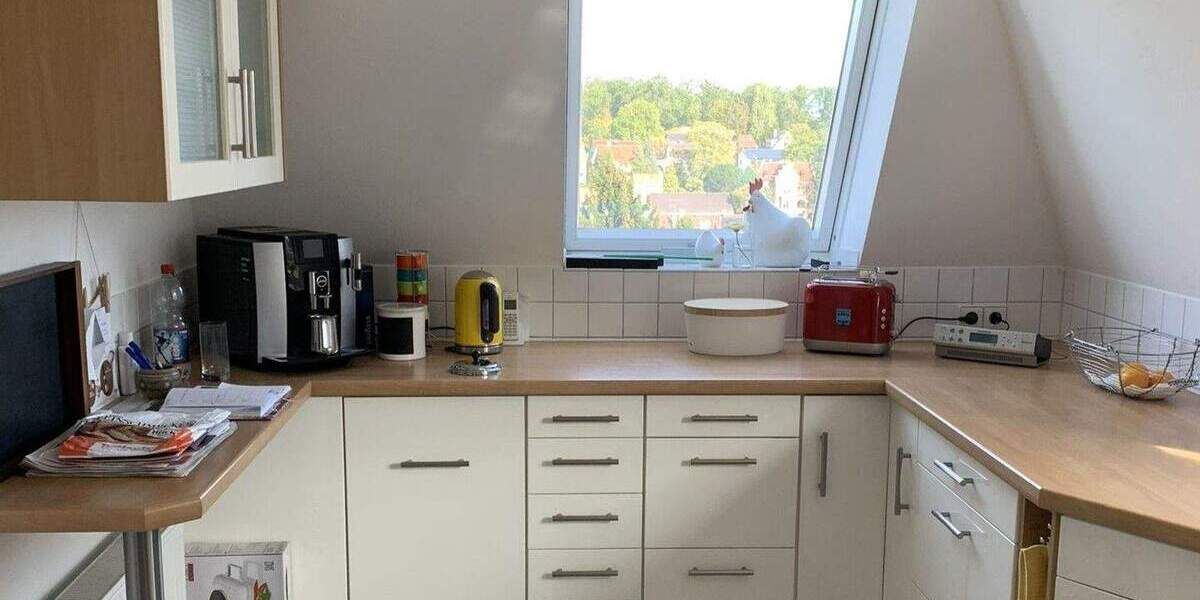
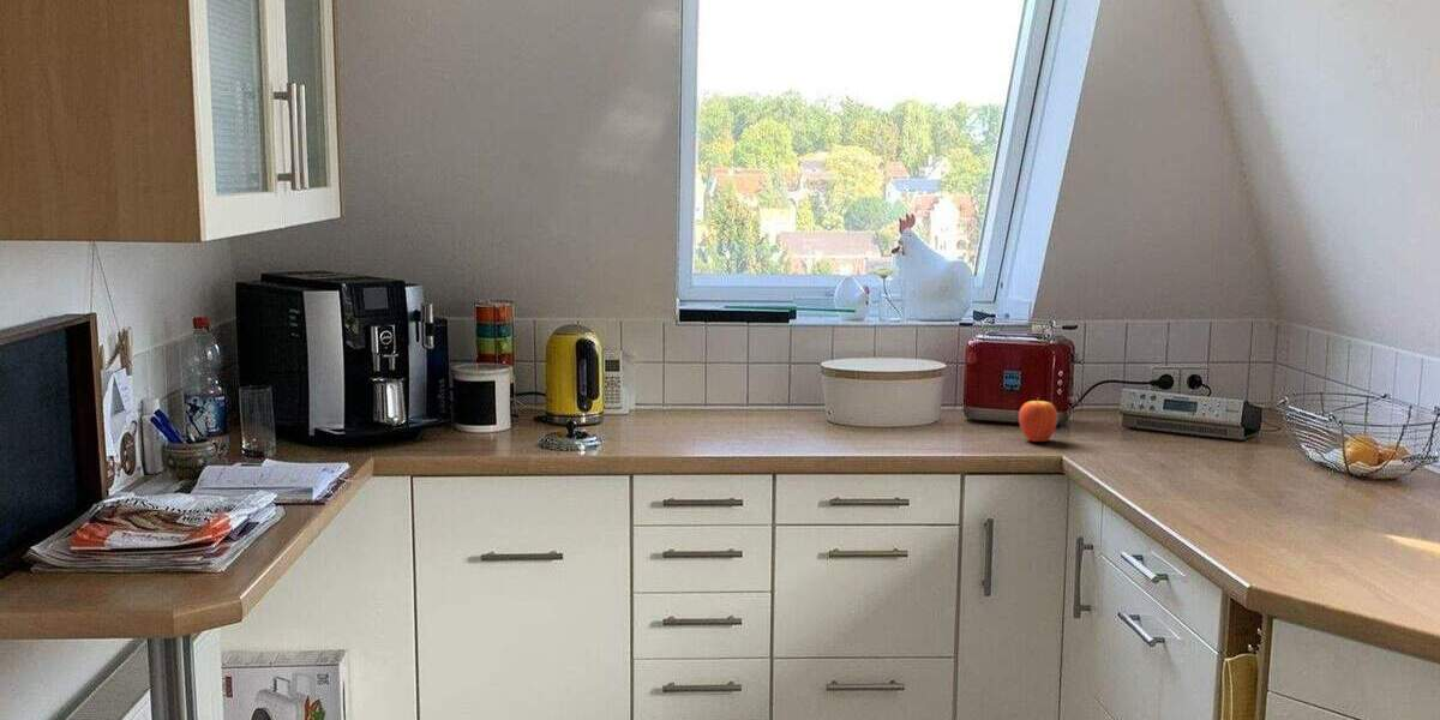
+ fruit [1018,398,1058,443]
